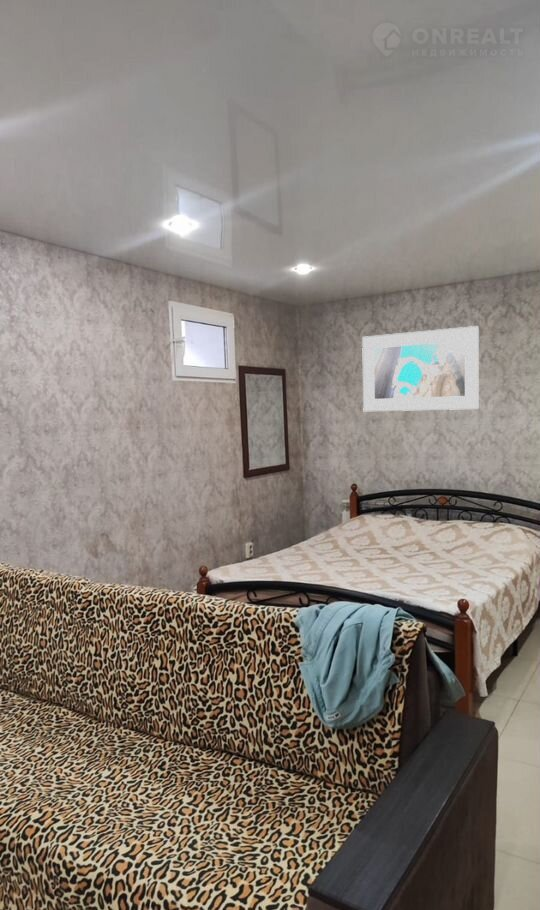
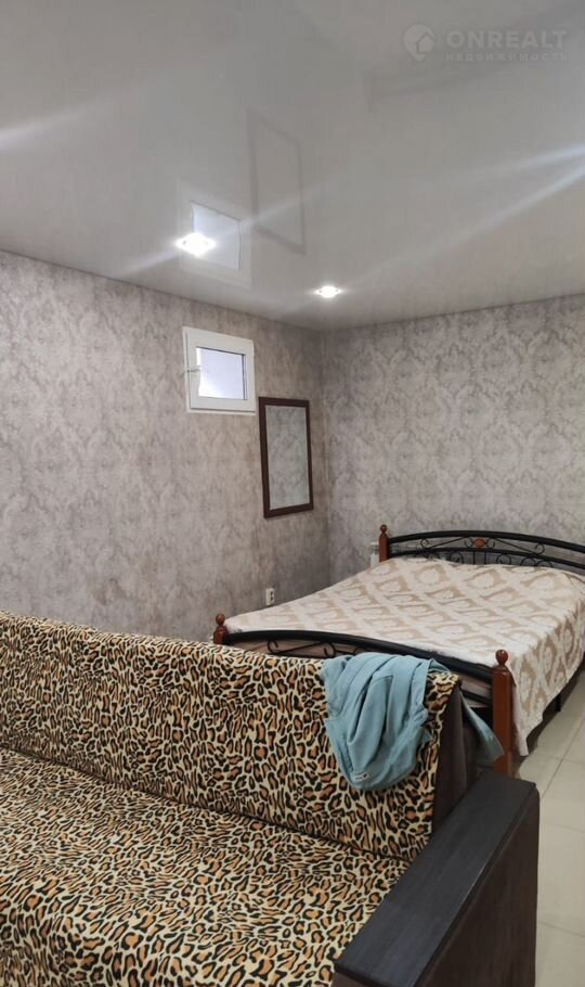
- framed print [361,325,480,412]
